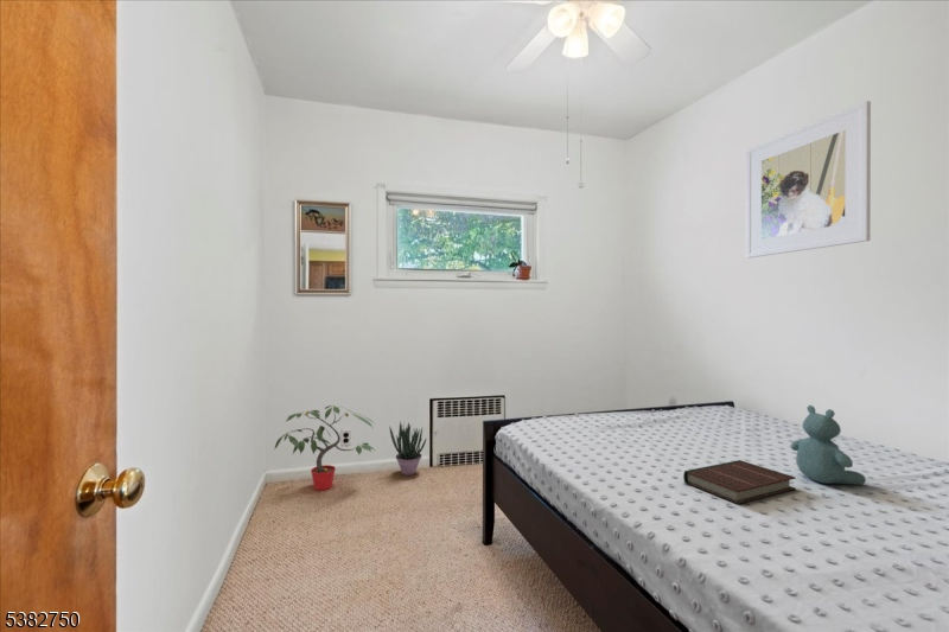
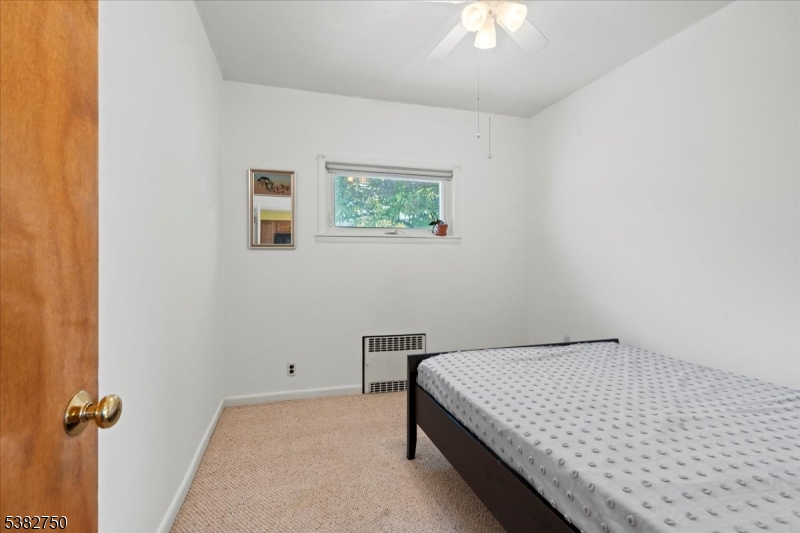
- potted plant [274,404,376,491]
- potted plant [388,421,427,477]
- stuffed bear [790,404,867,486]
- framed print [745,100,872,260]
- book [682,459,796,505]
